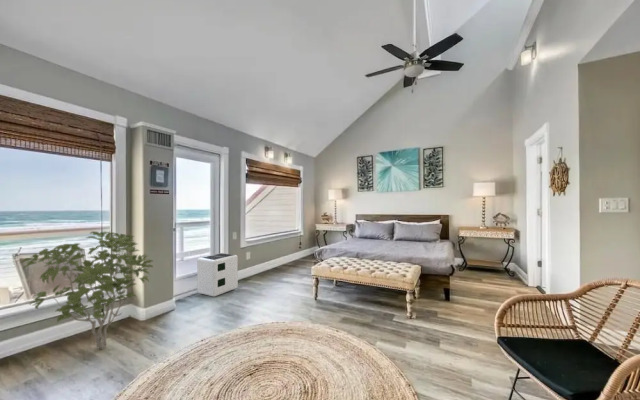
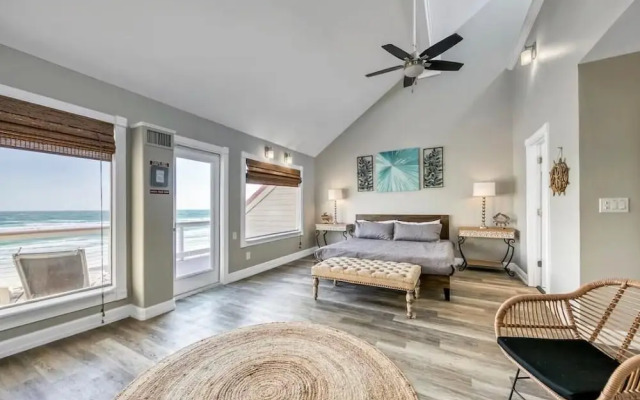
- air purifier [196,252,239,298]
- shrub [20,230,154,350]
